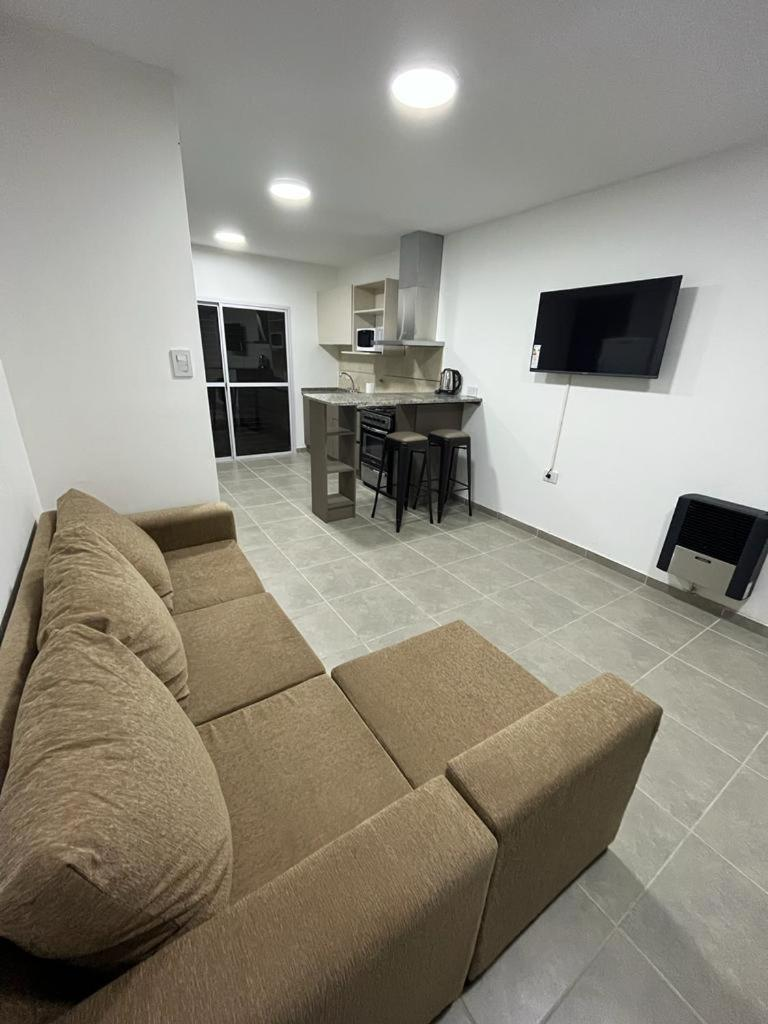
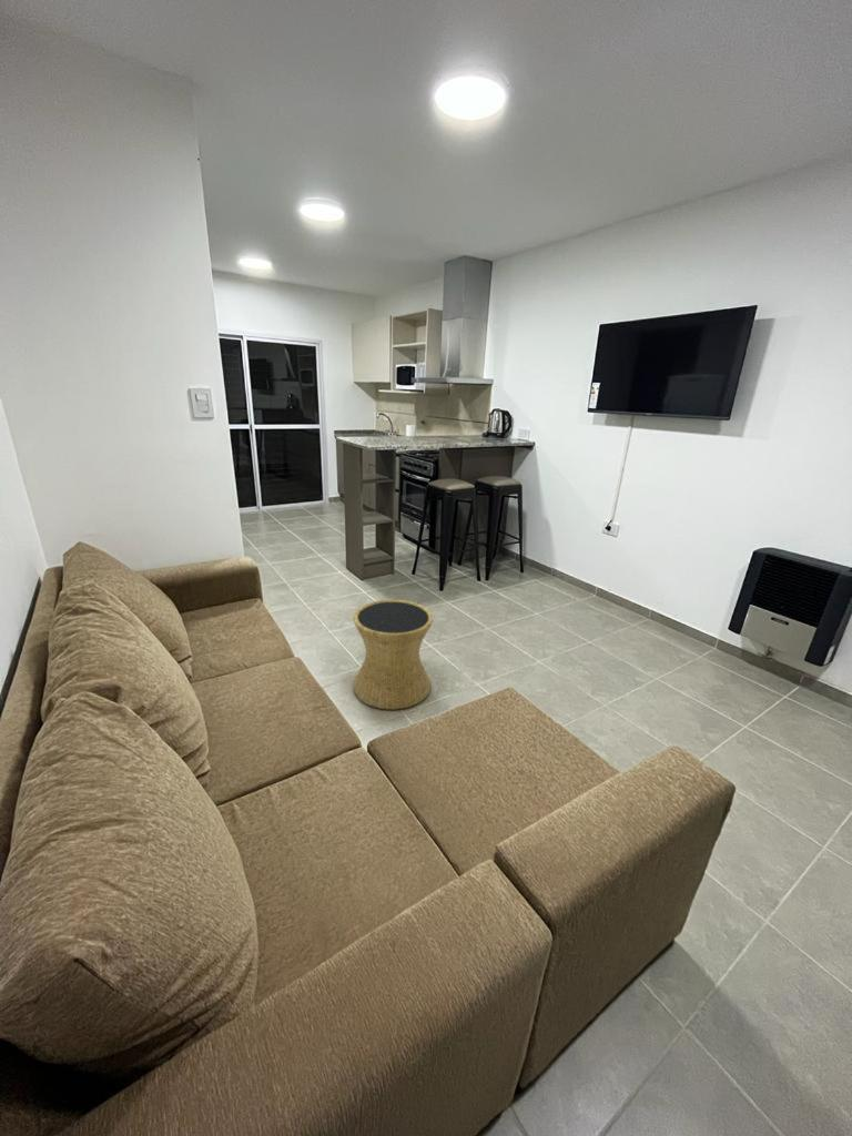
+ side table [352,599,434,710]
